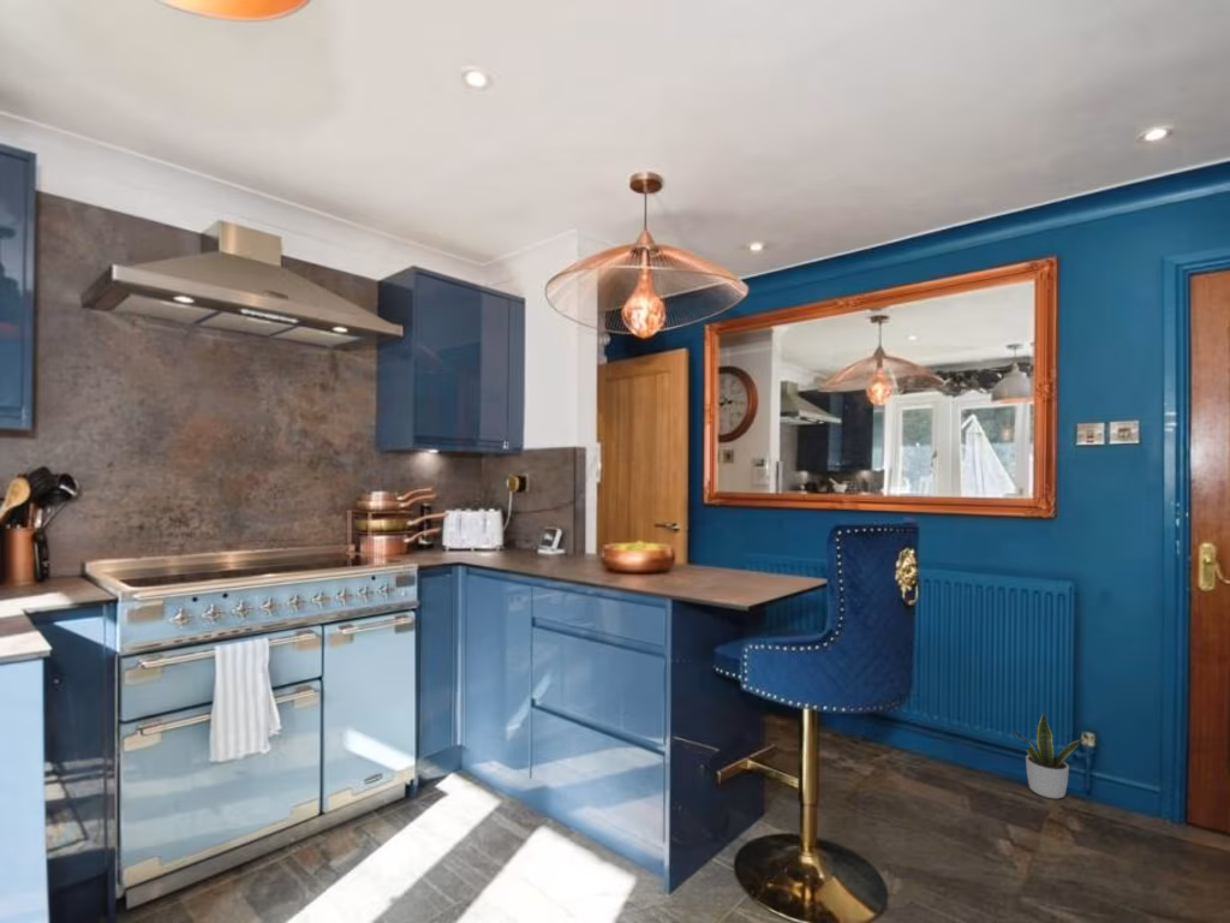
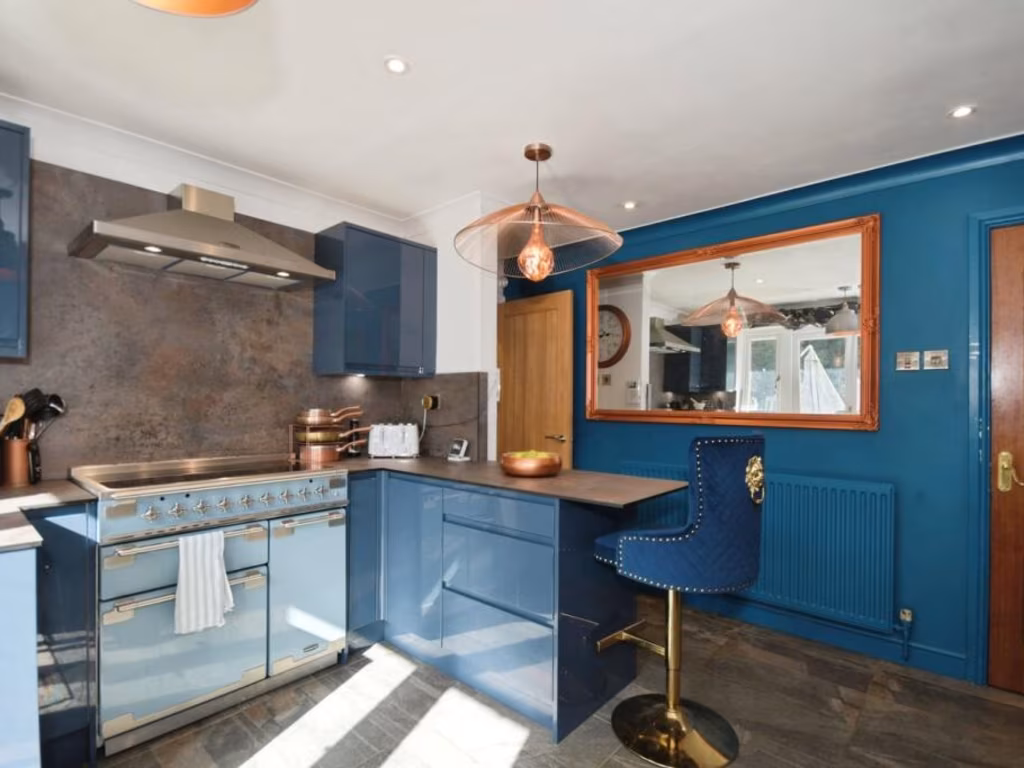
- potted plant [1011,711,1085,800]
